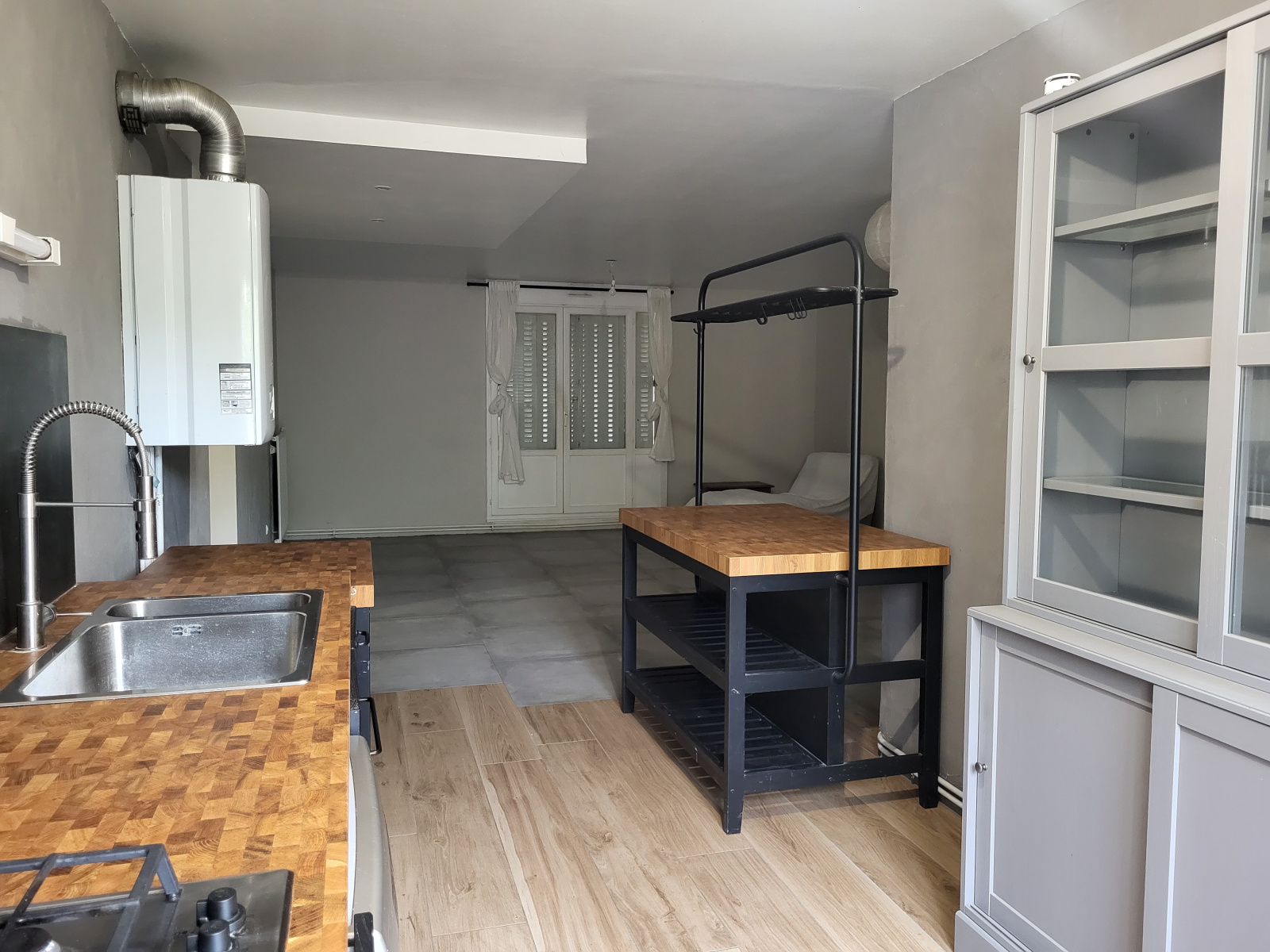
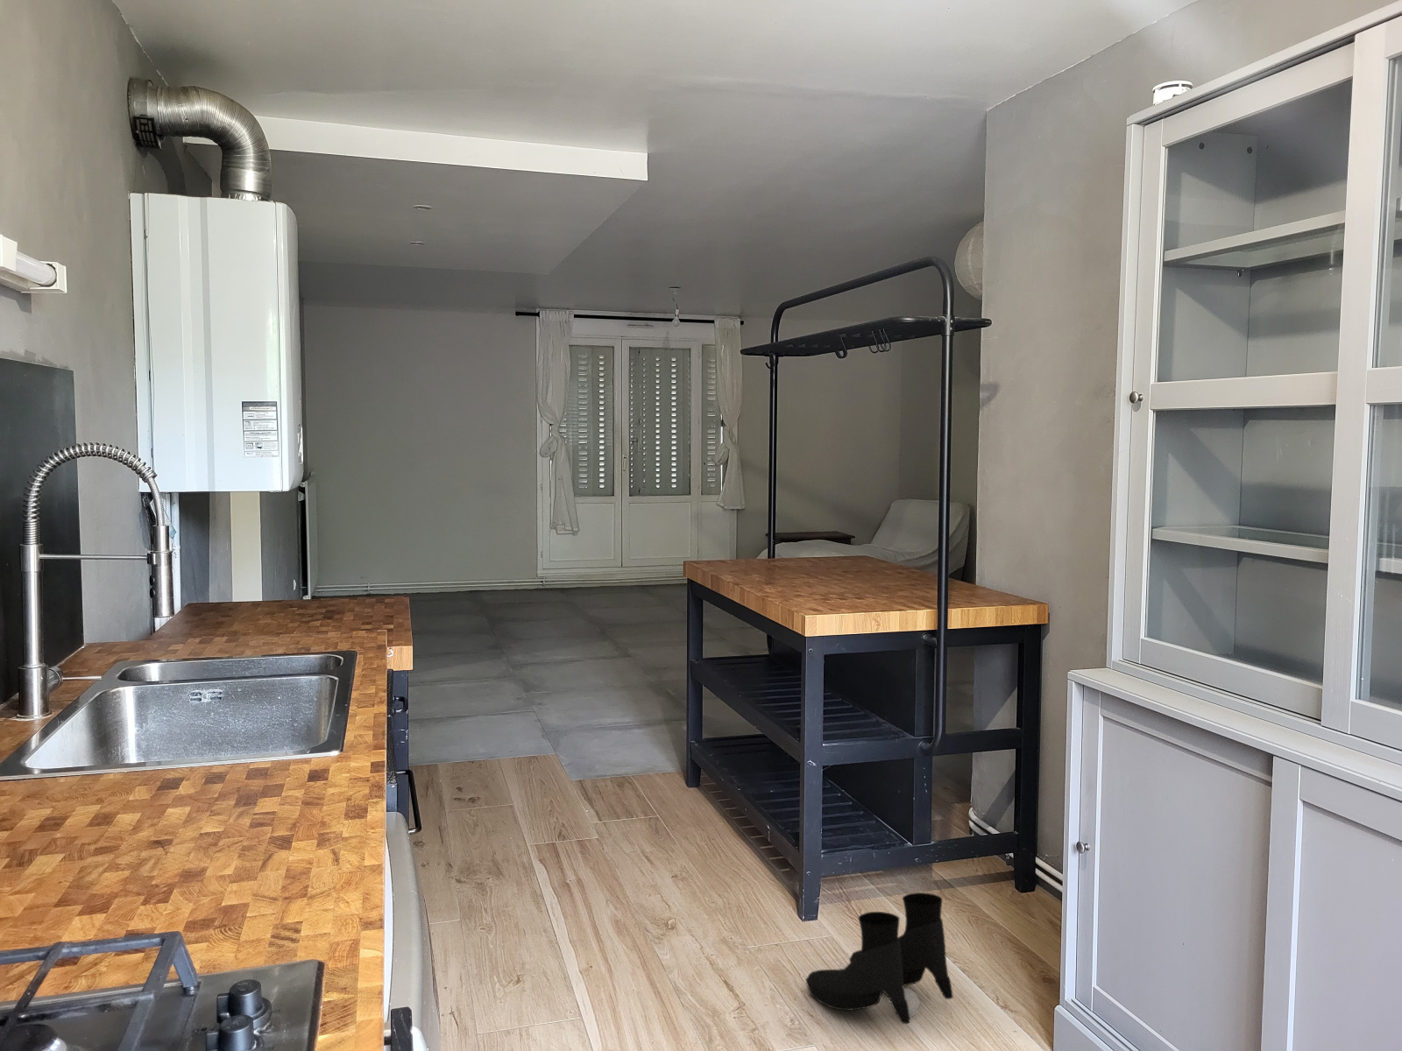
+ boots [805,892,954,1025]
